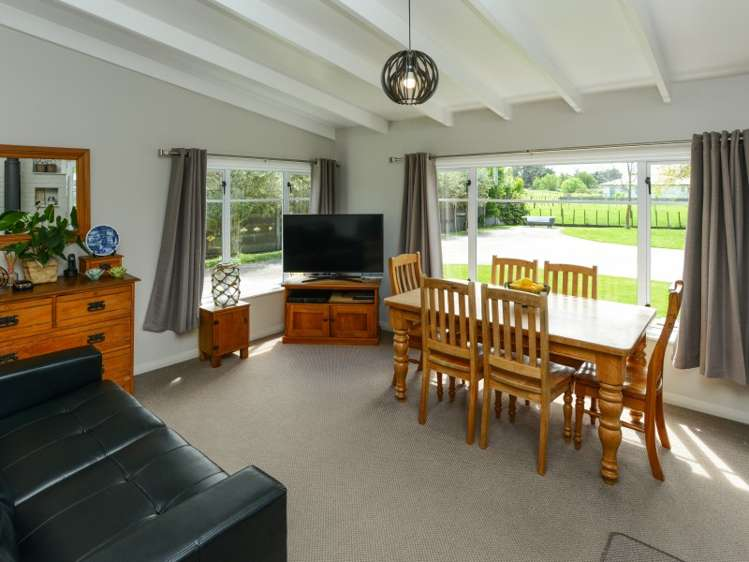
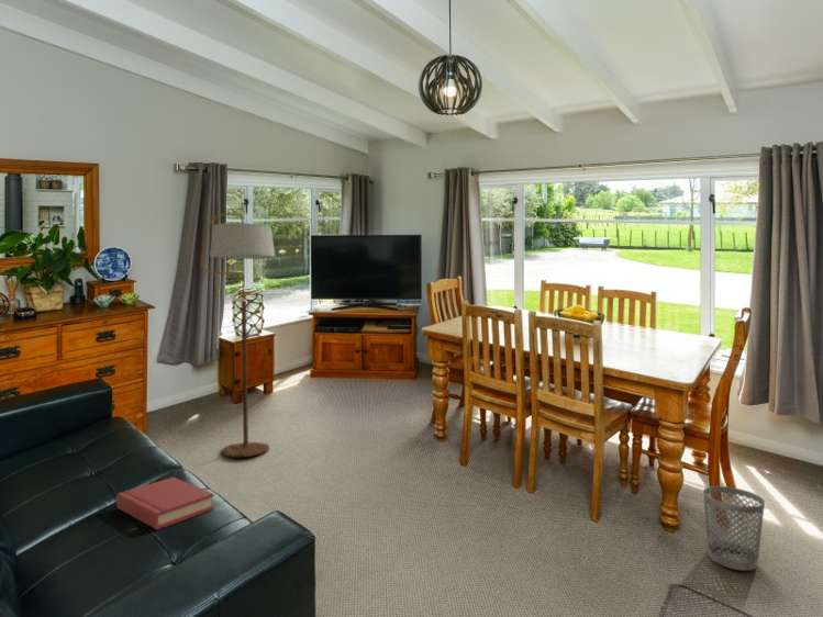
+ hardback book [115,476,215,530]
+ floor lamp [200,212,276,458]
+ wastebasket [702,485,766,572]
